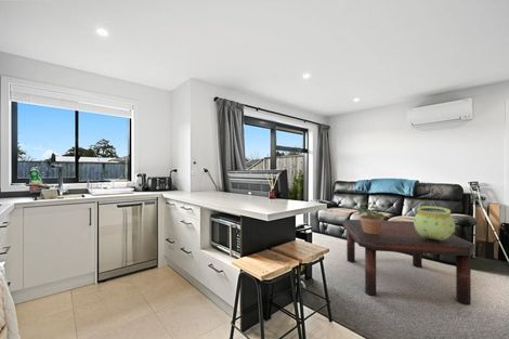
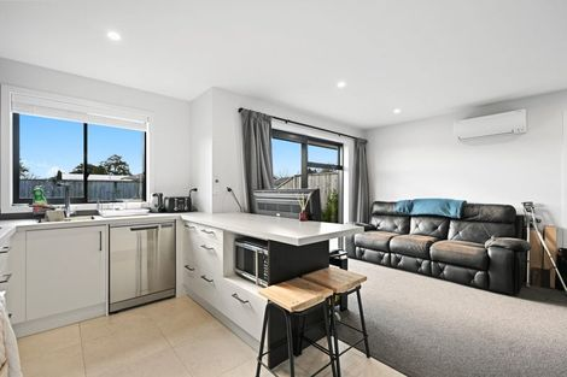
- coffee table [342,219,475,307]
- decorative container [413,205,457,240]
- potted plant [355,201,388,234]
